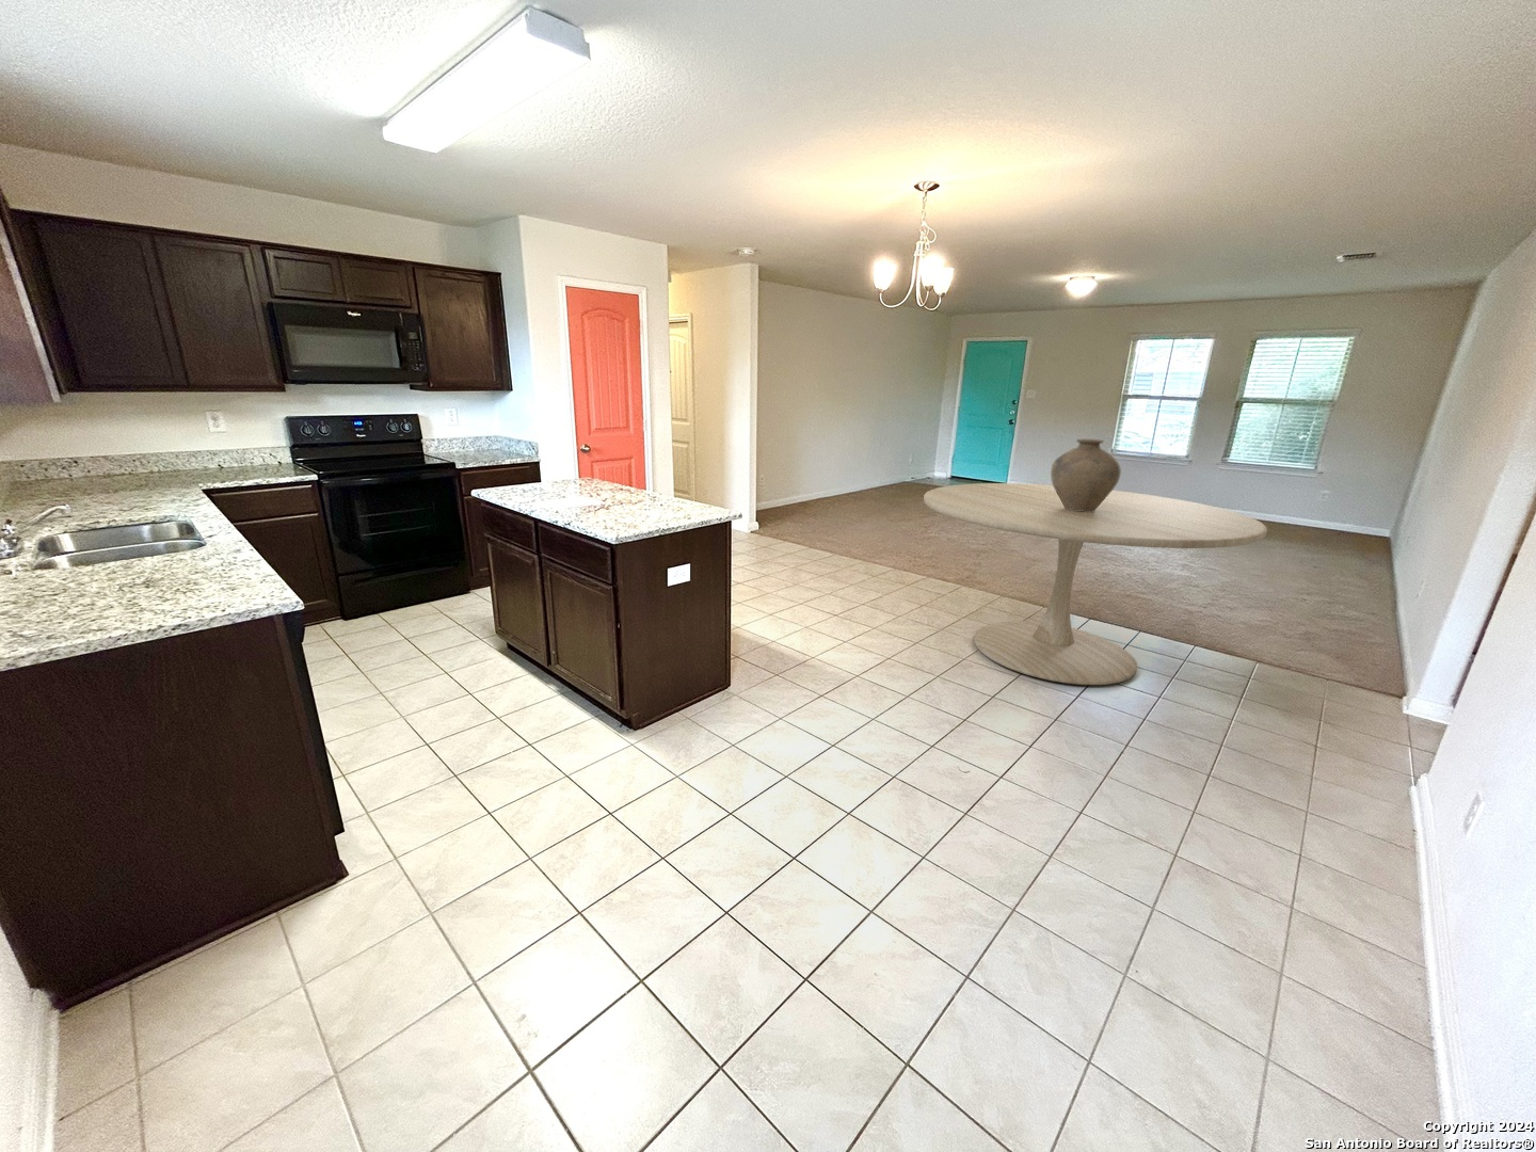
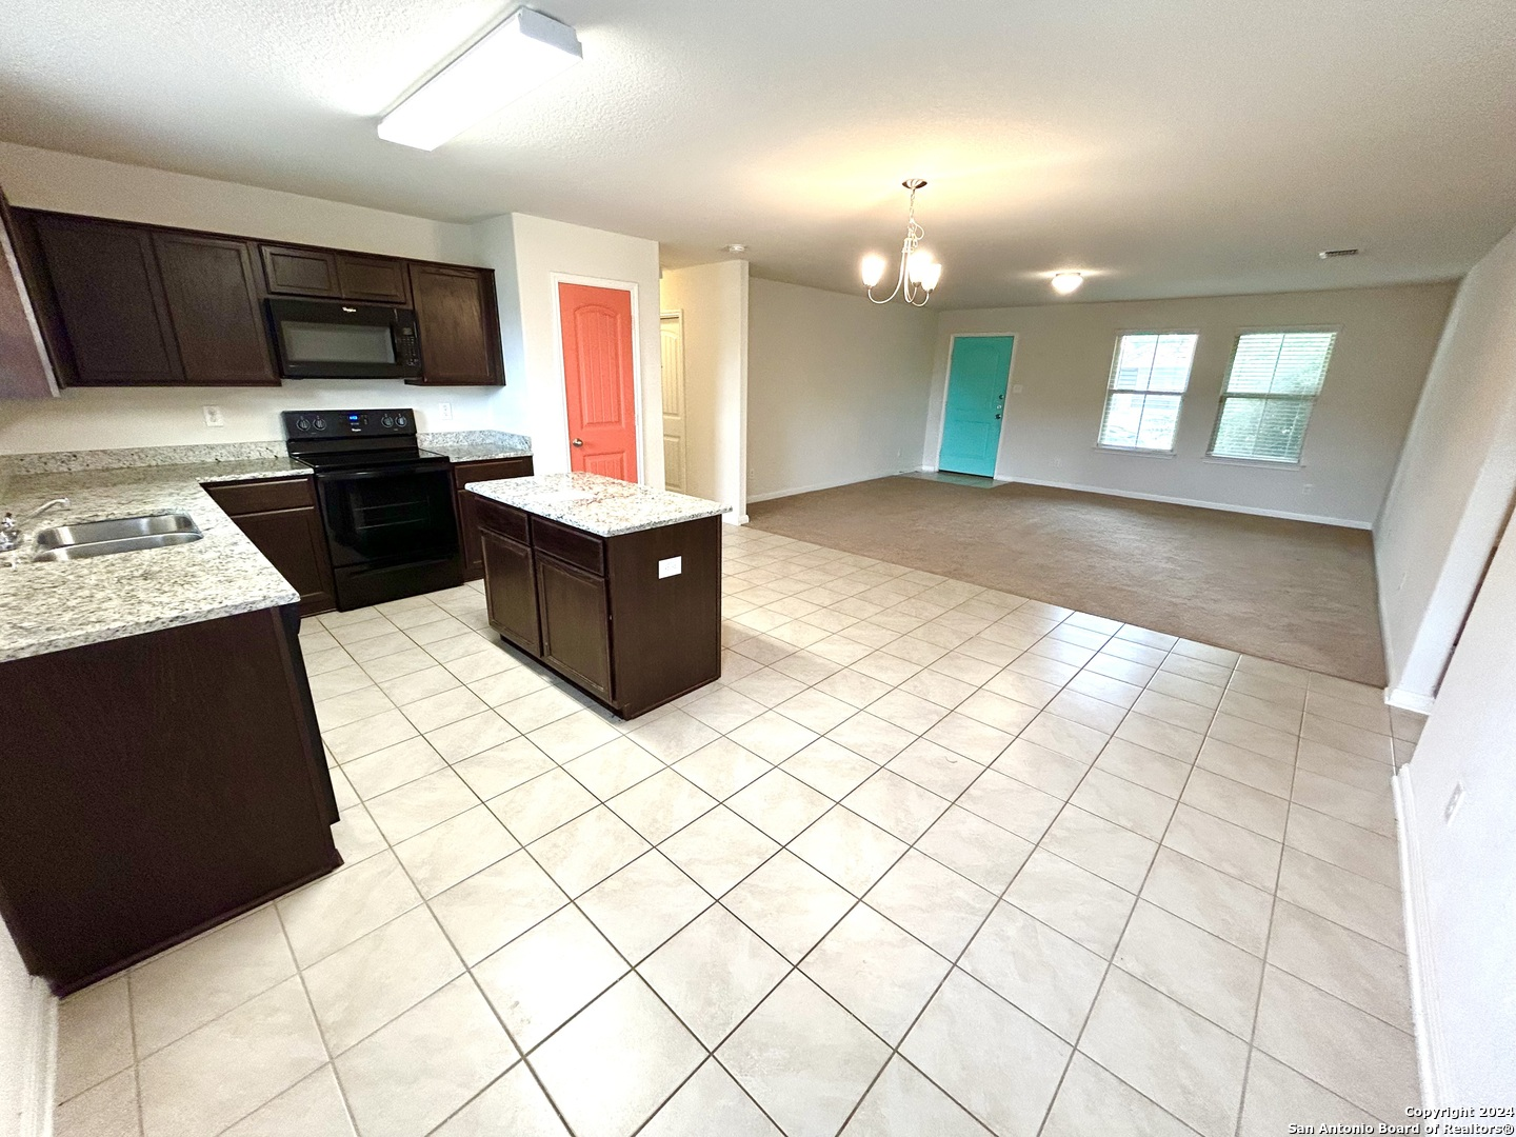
- dining table [923,482,1269,686]
- vase [1050,438,1122,512]
